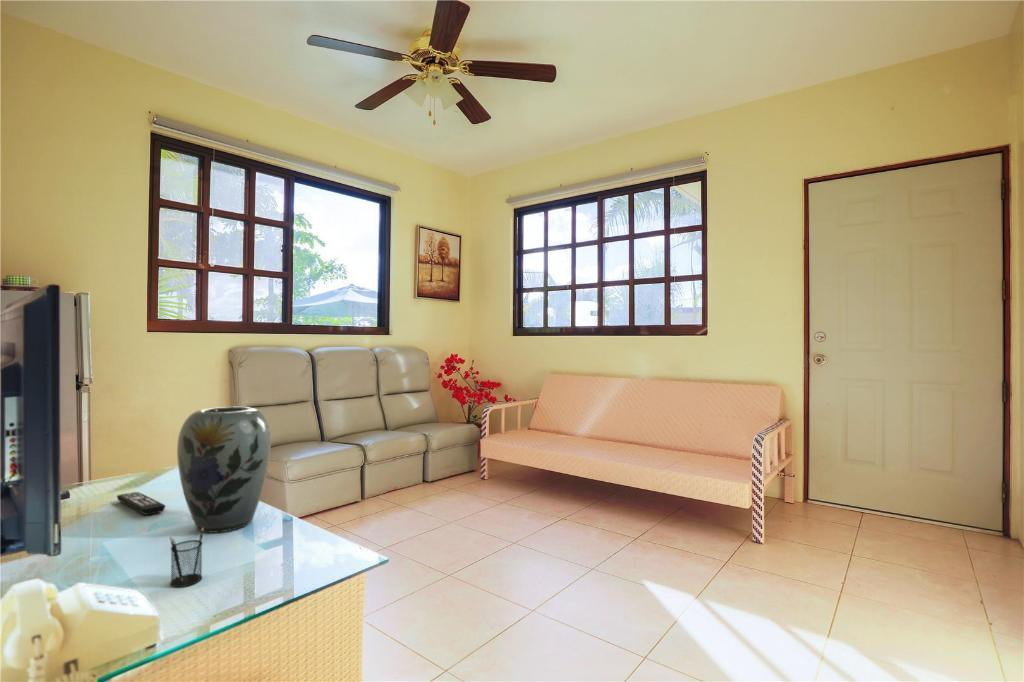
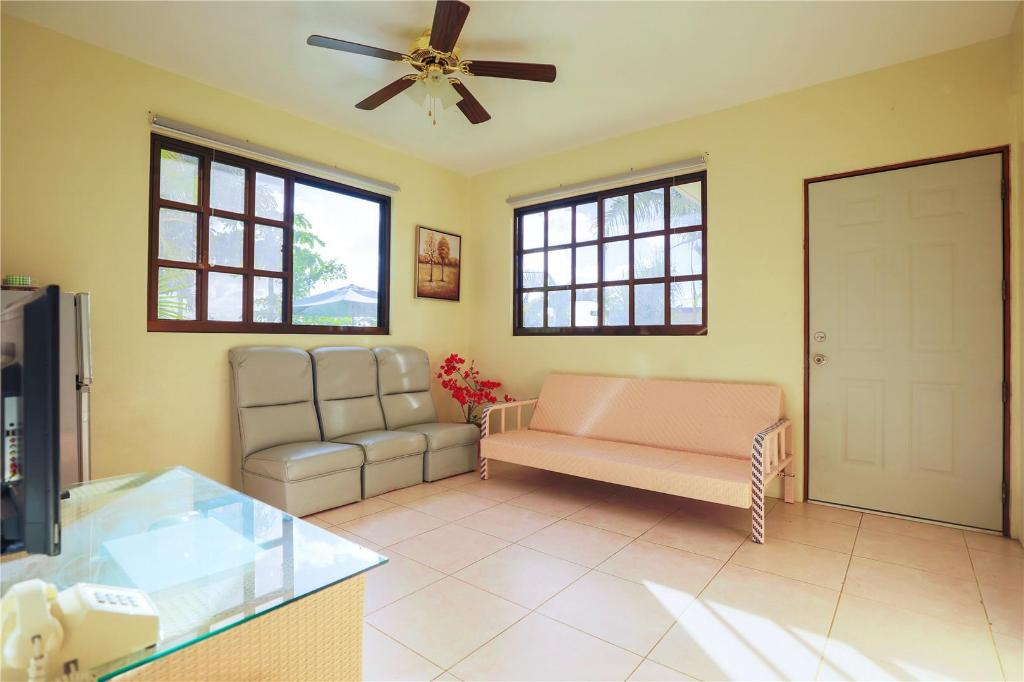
- remote control [116,491,166,516]
- vase [176,406,272,534]
- pencil holder [169,528,204,588]
